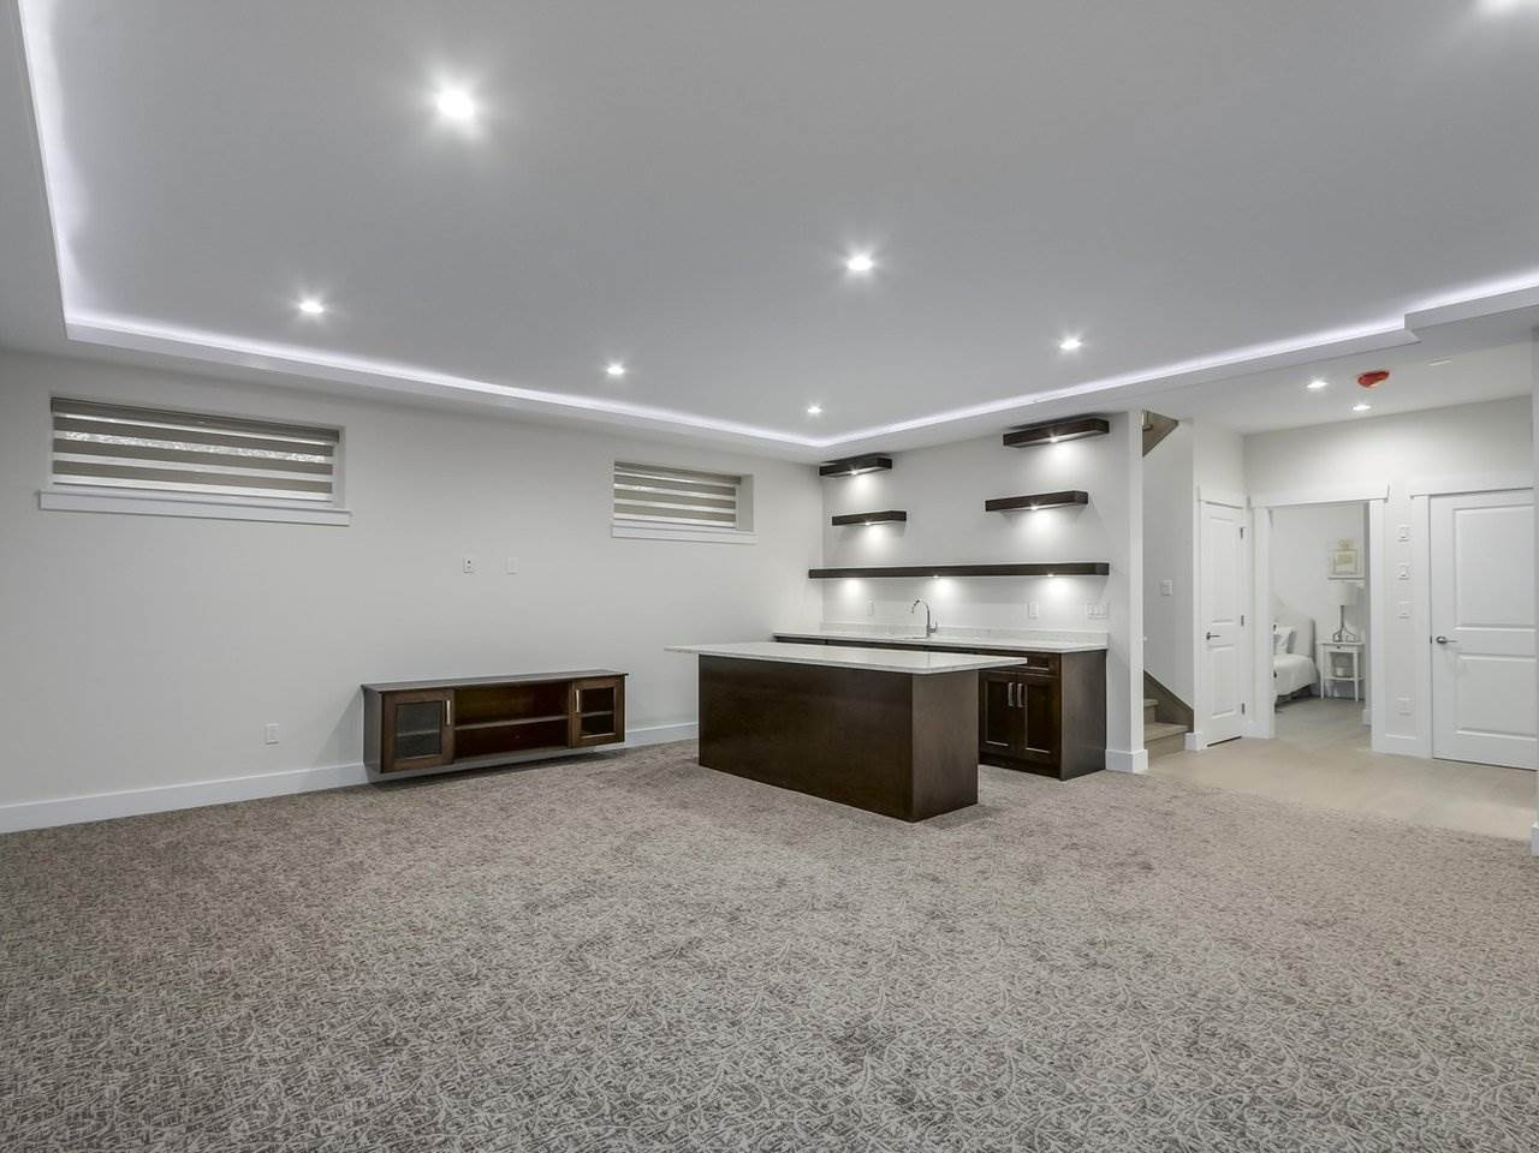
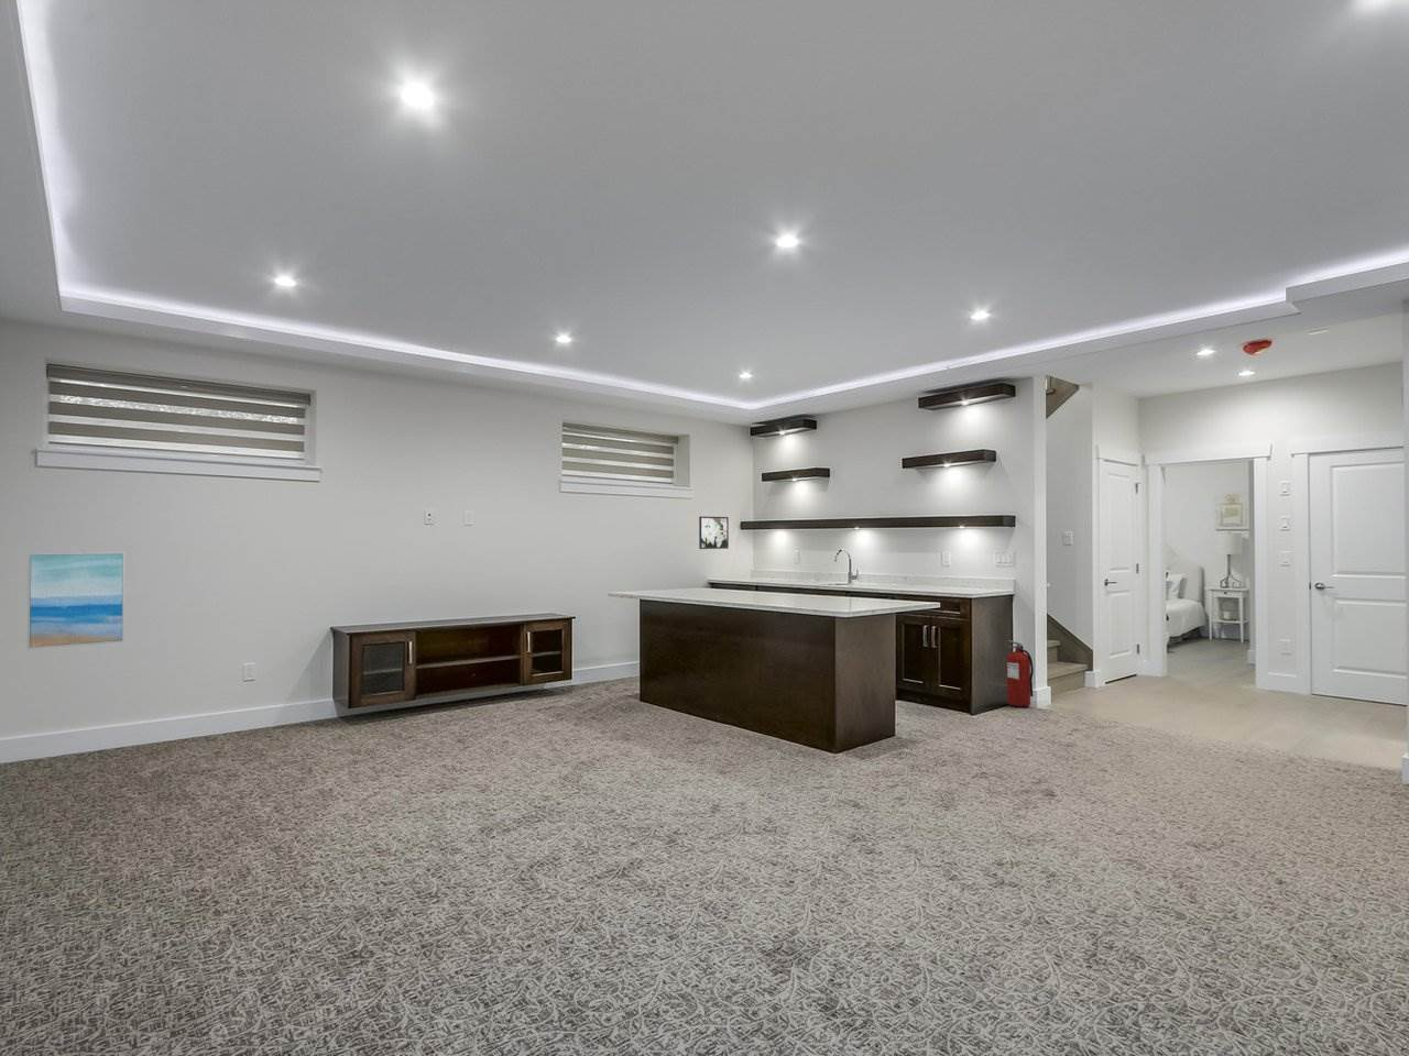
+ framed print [698,516,730,550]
+ fire extinguisher [1005,639,1035,709]
+ wall art [27,551,125,650]
